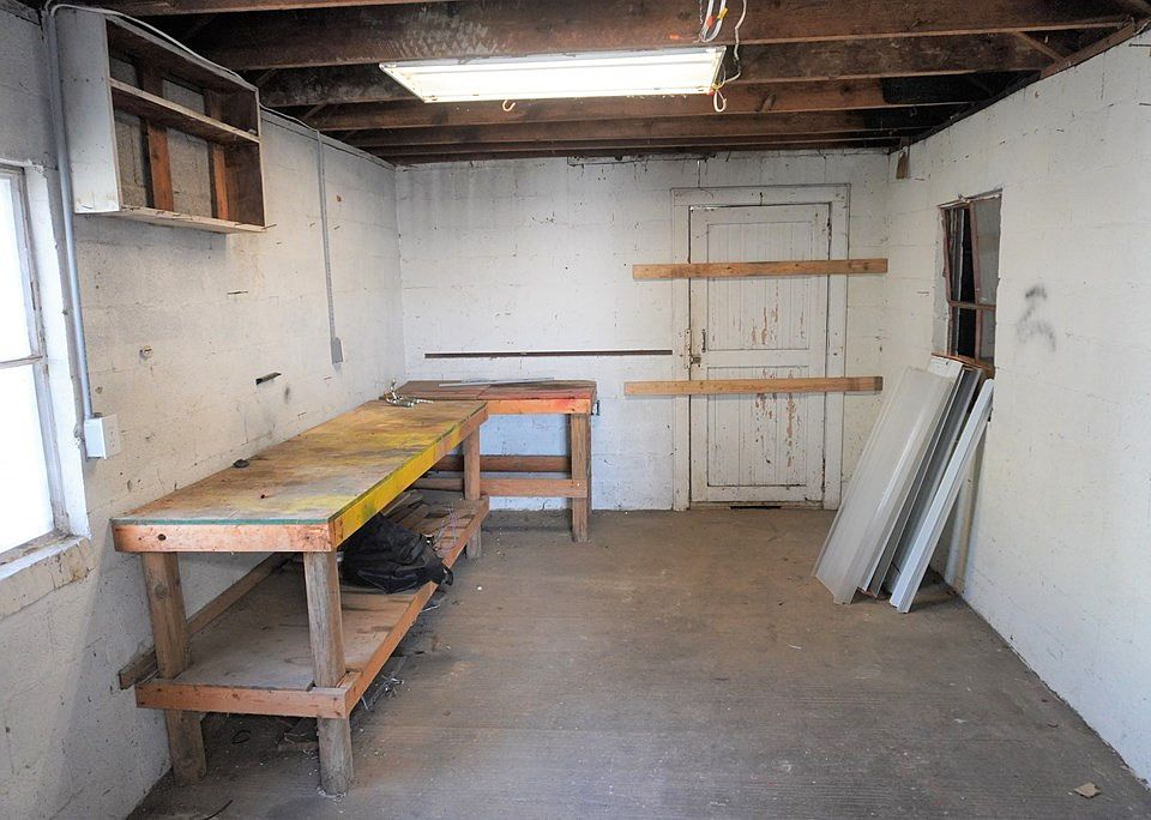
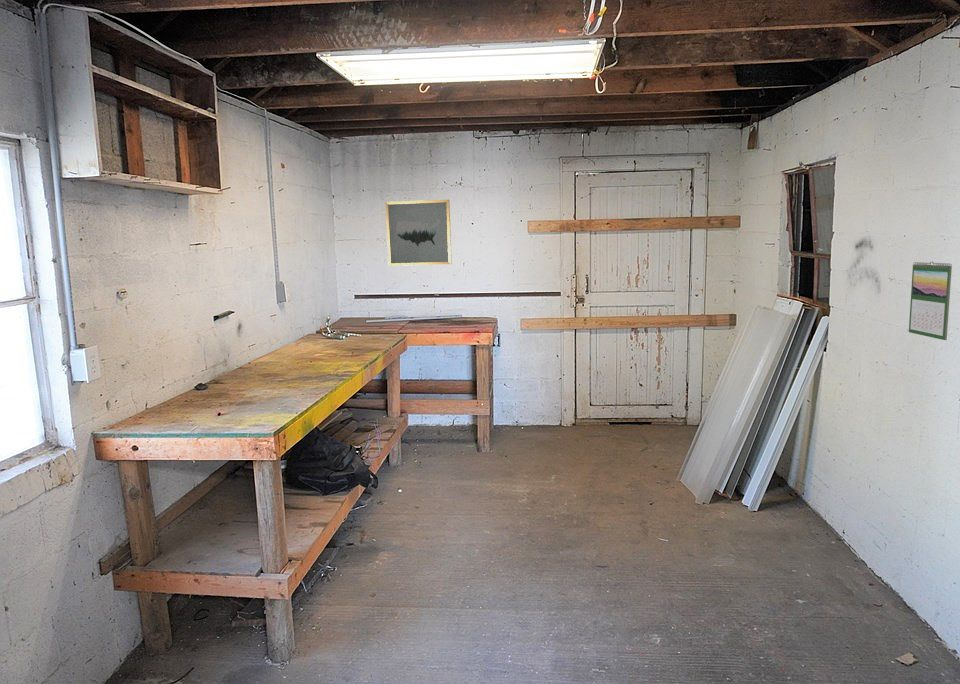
+ calendar [908,261,953,341]
+ wall art [385,199,453,267]
